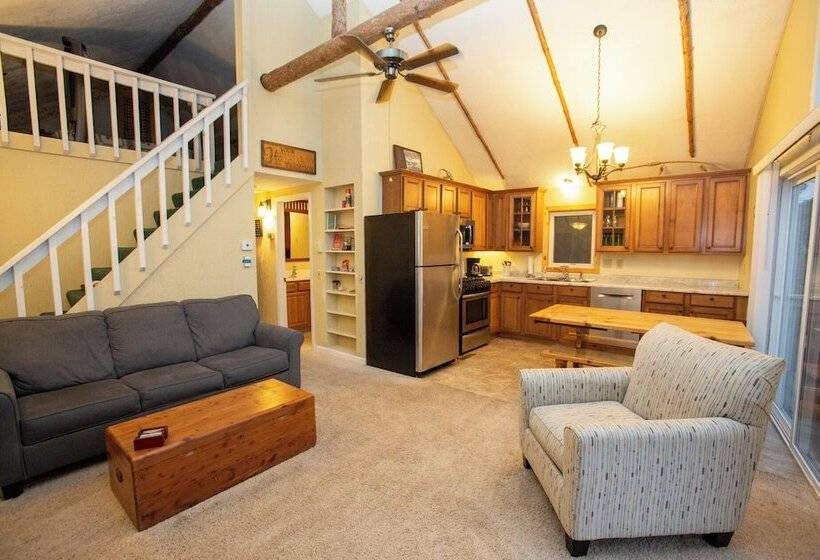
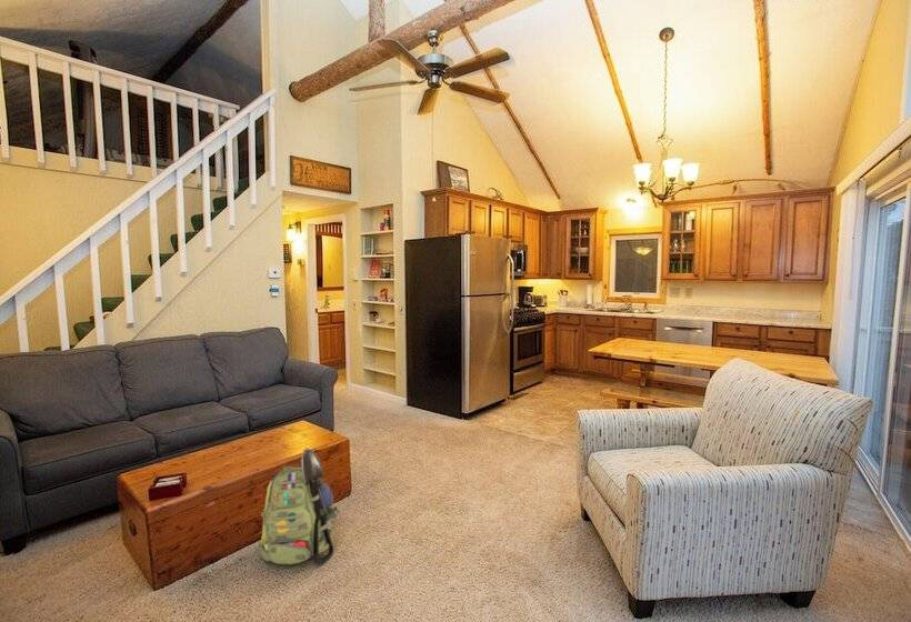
+ backpack [258,447,341,565]
